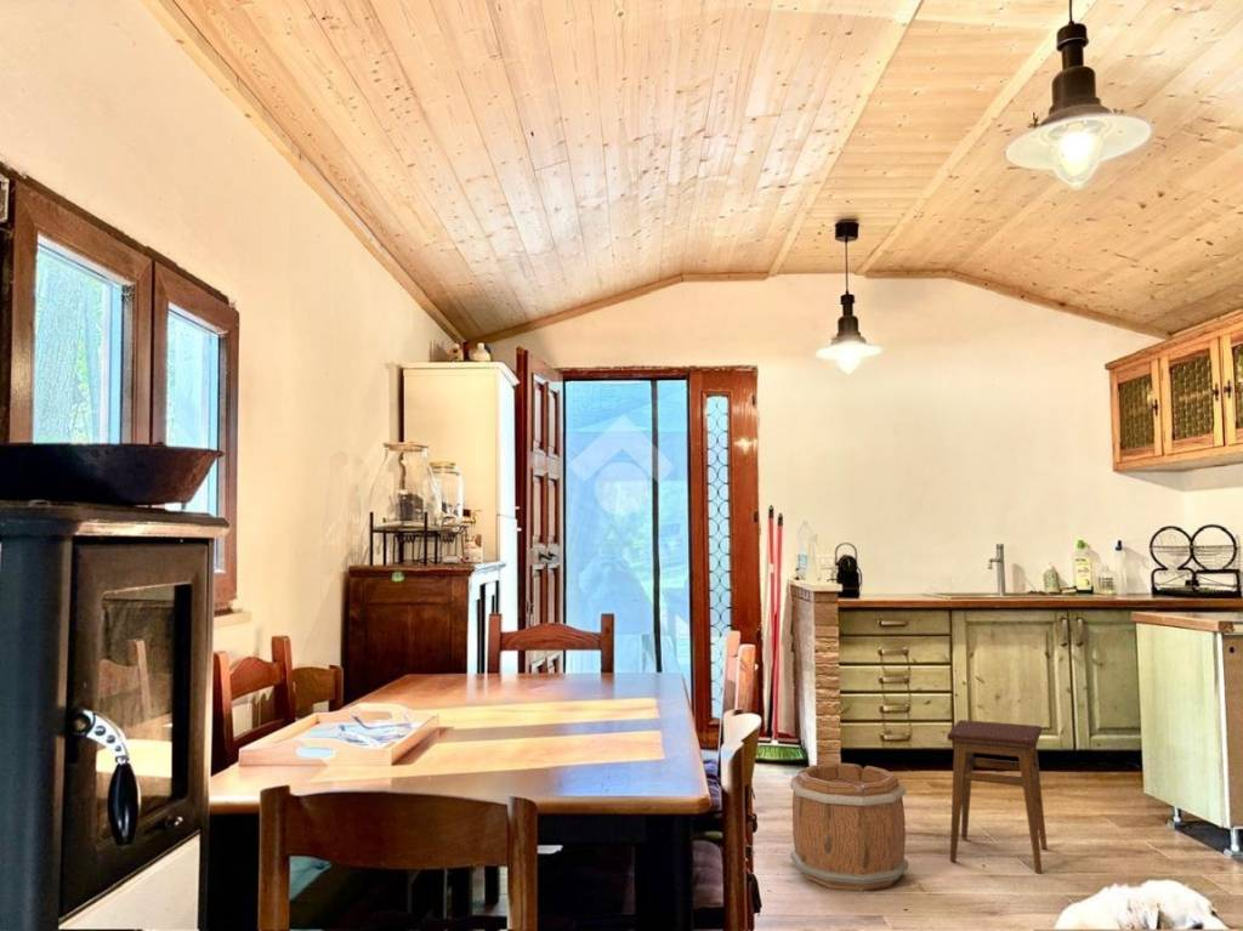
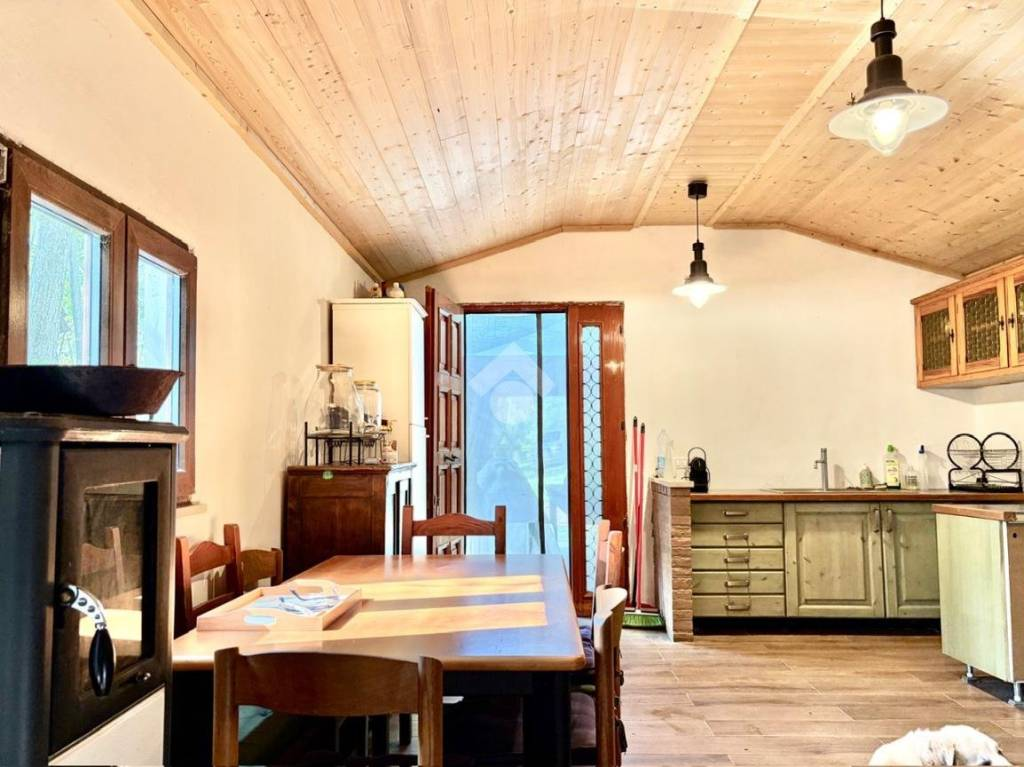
- bucket [789,762,910,892]
- stool [946,719,1049,875]
